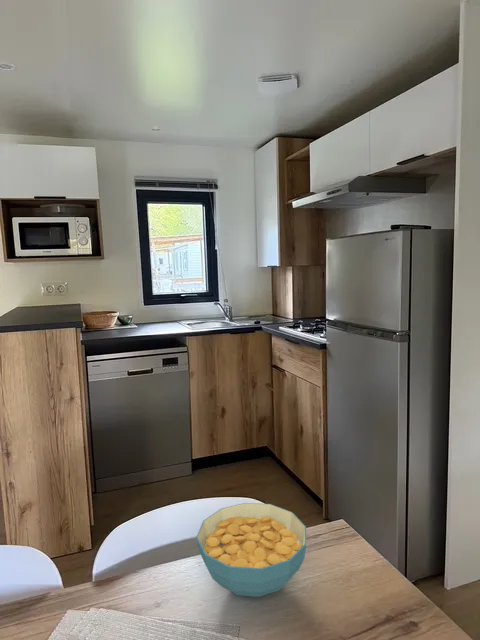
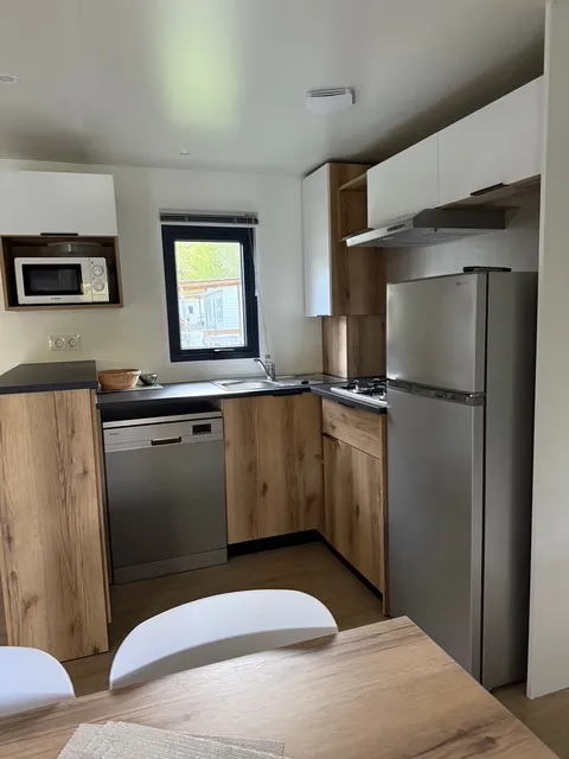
- cereal bowl [195,502,307,598]
